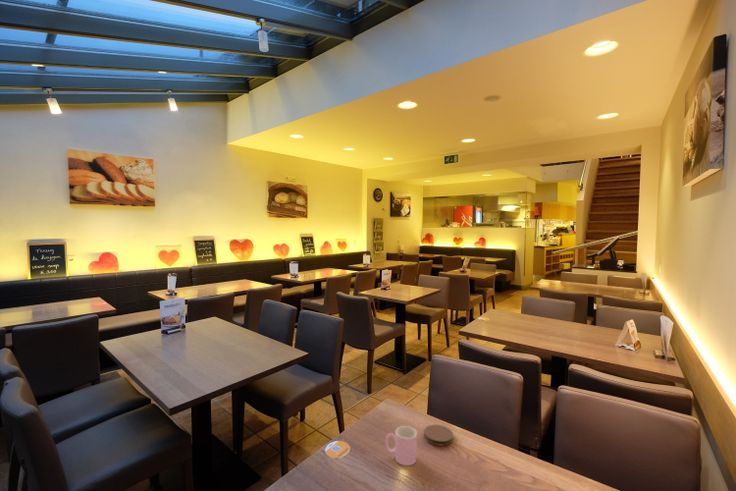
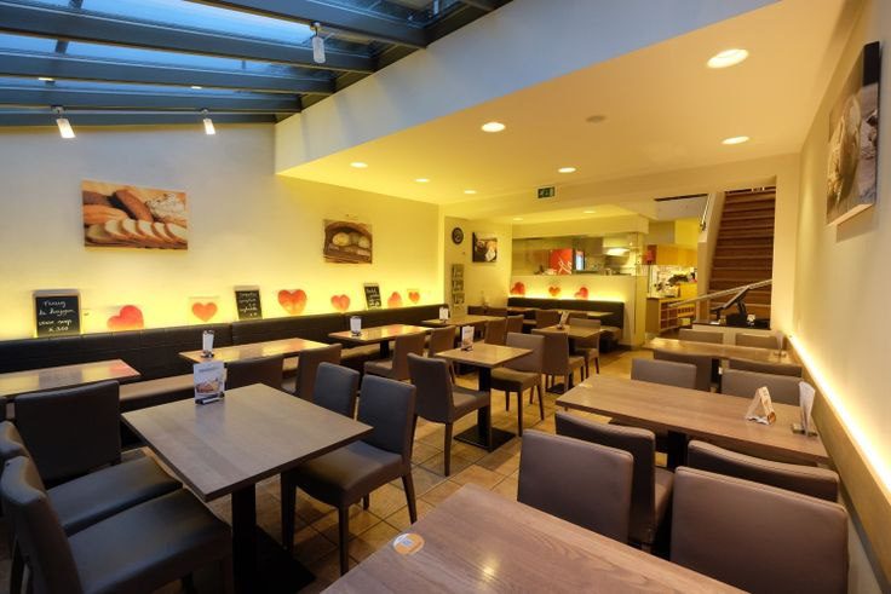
- cup [384,425,418,466]
- coaster [423,424,454,446]
